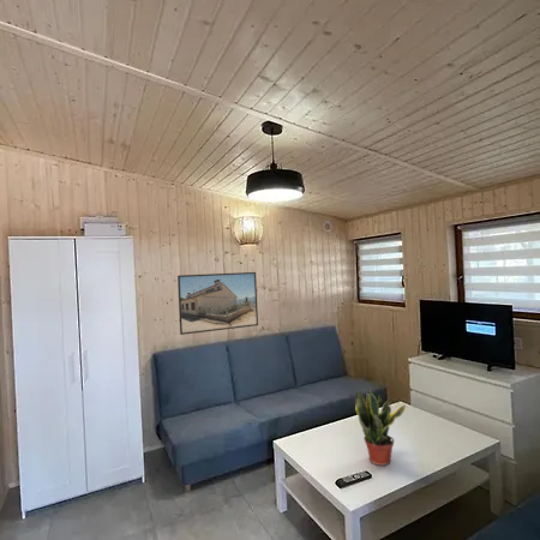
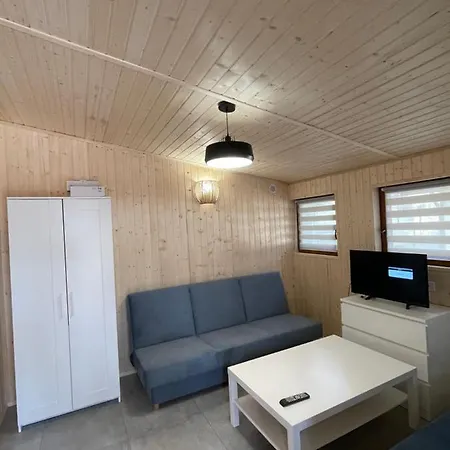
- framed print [176,271,259,336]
- potted plant [354,386,407,467]
